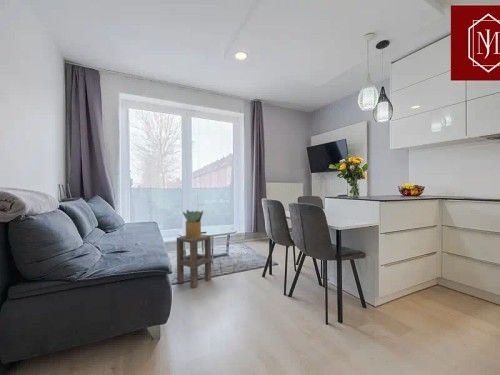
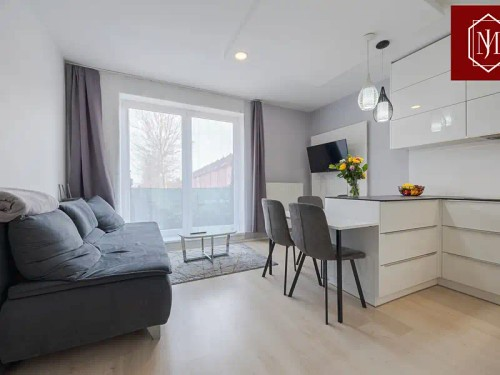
- side table [176,233,212,289]
- potted plant [182,209,204,238]
